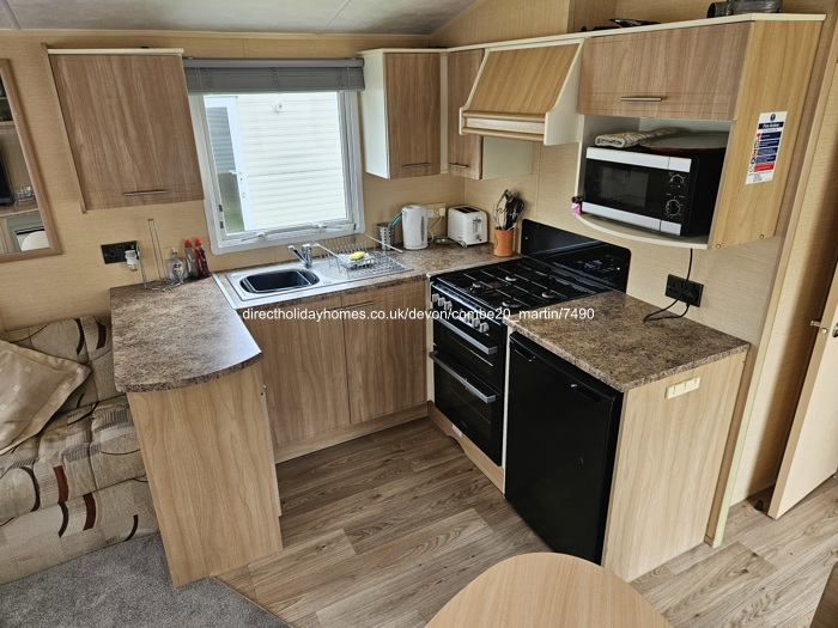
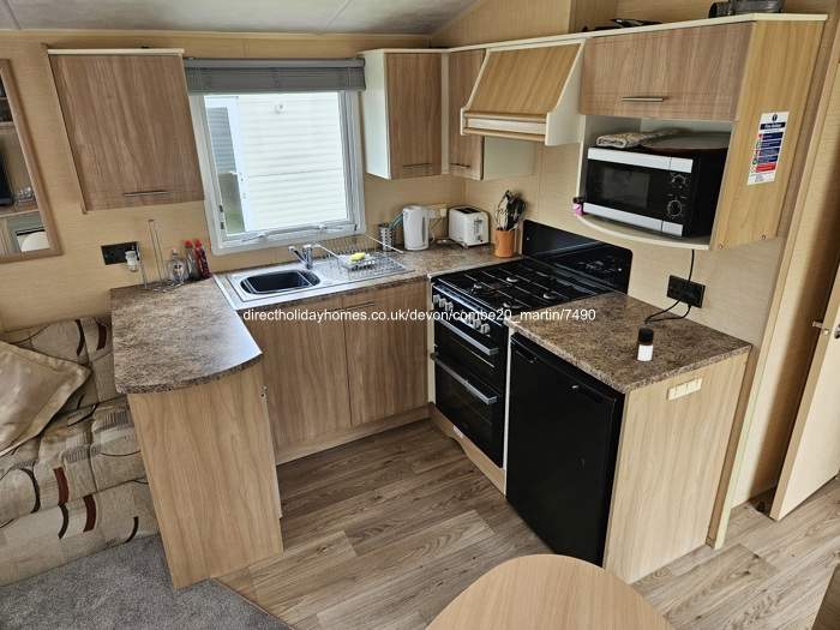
+ bottle [634,326,655,362]
